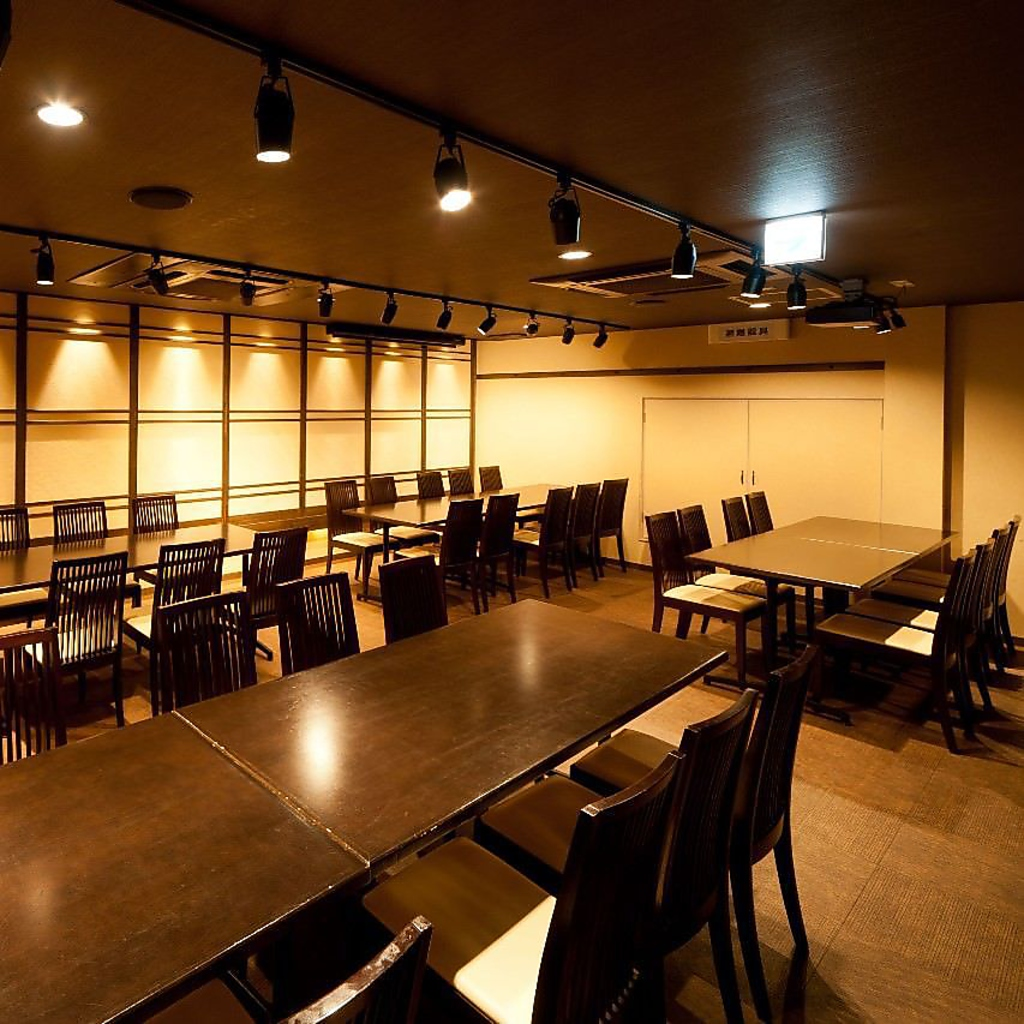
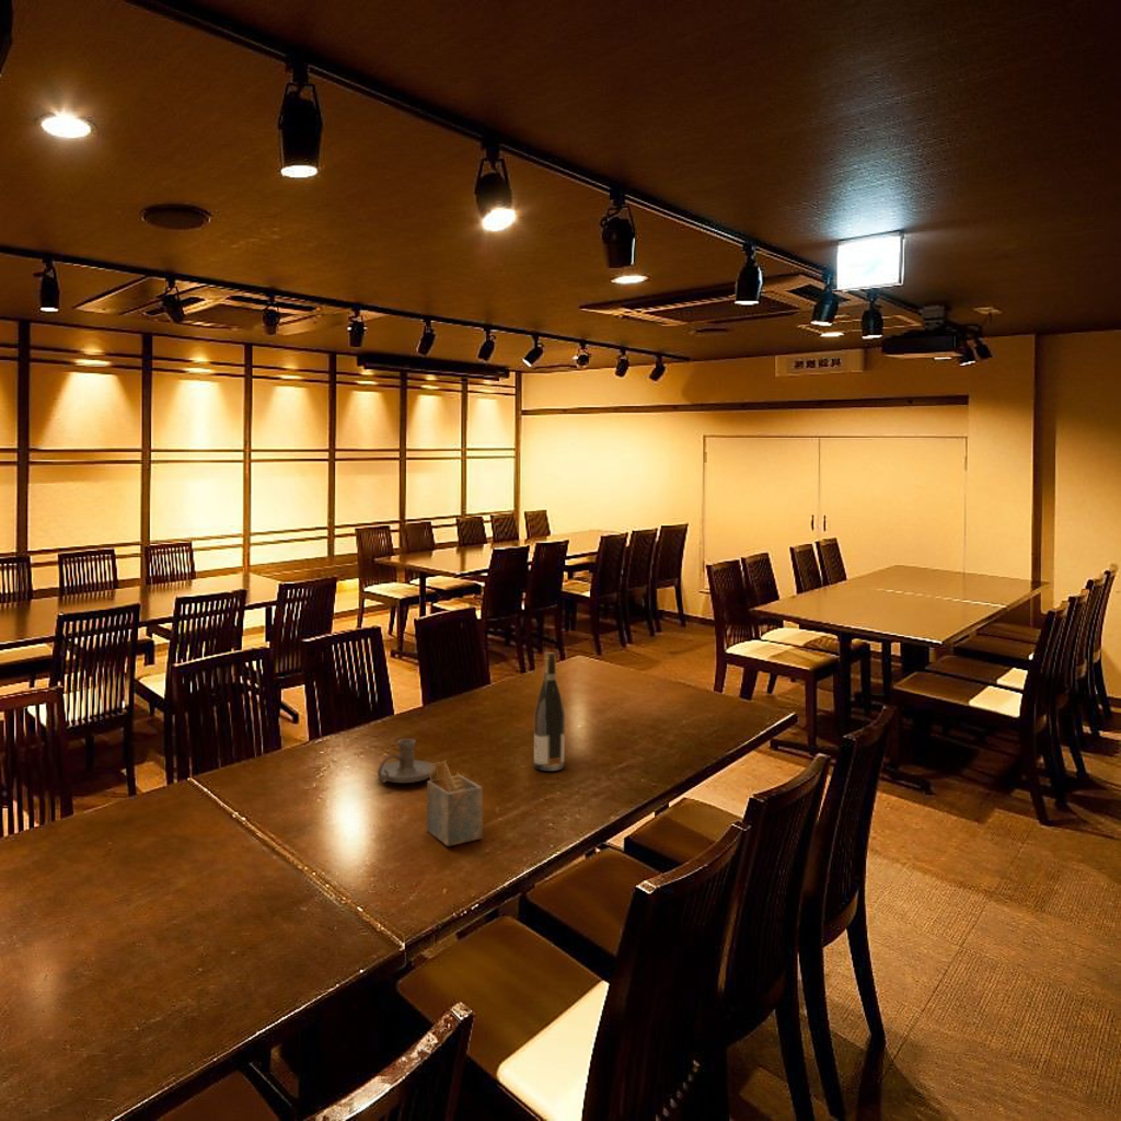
+ candle holder [377,738,437,784]
+ wine bottle [533,651,566,772]
+ napkin holder [426,760,484,847]
